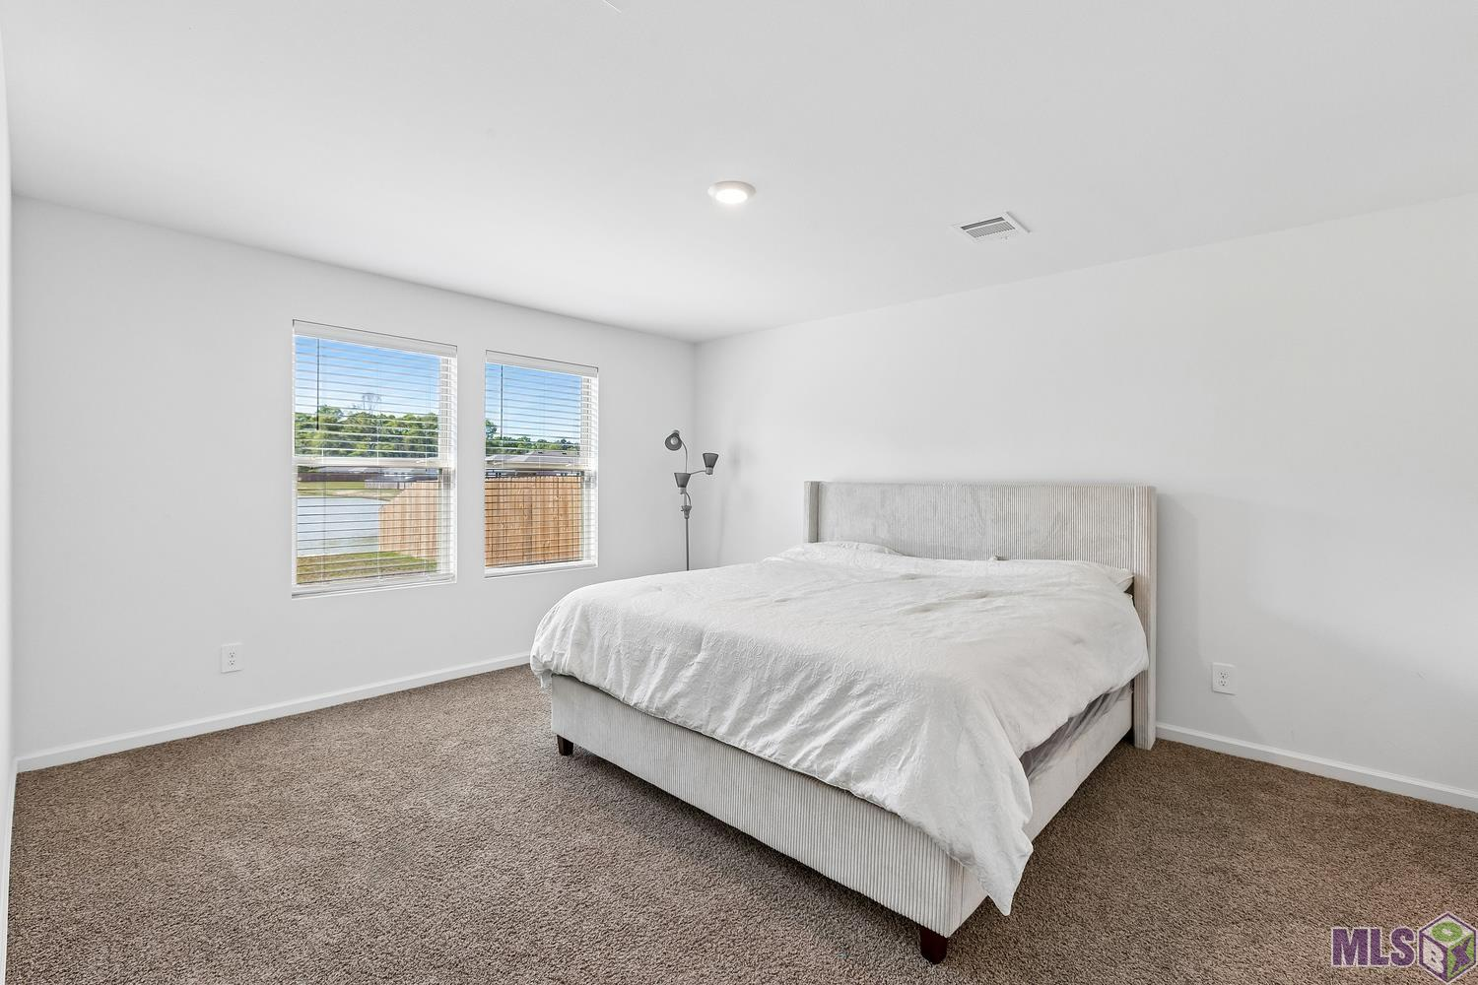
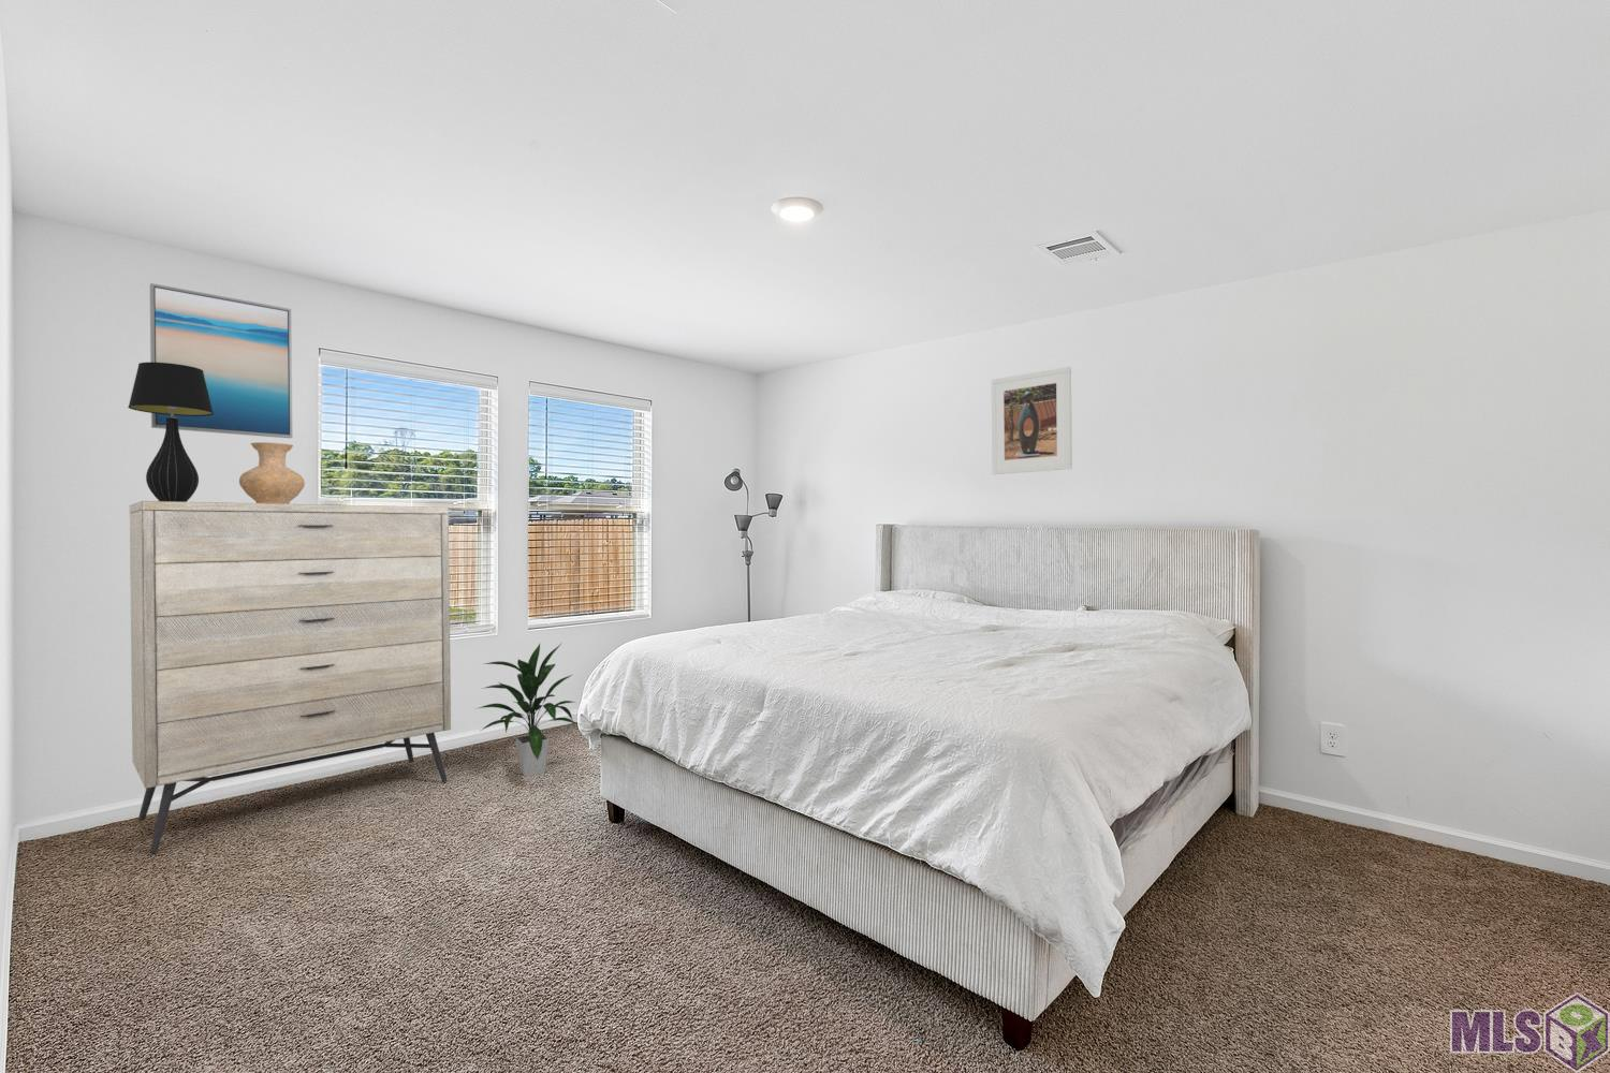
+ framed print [991,366,1073,475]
+ indoor plant [474,643,577,778]
+ wall art [150,283,295,438]
+ vase [238,441,305,504]
+ table lamp [128,362,213,502]
+ dresser [129,501,452,853]
